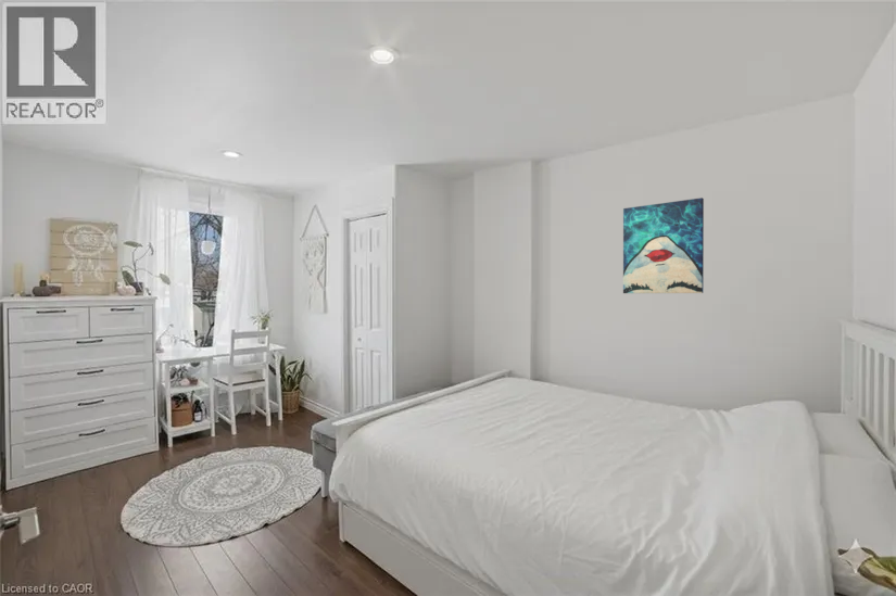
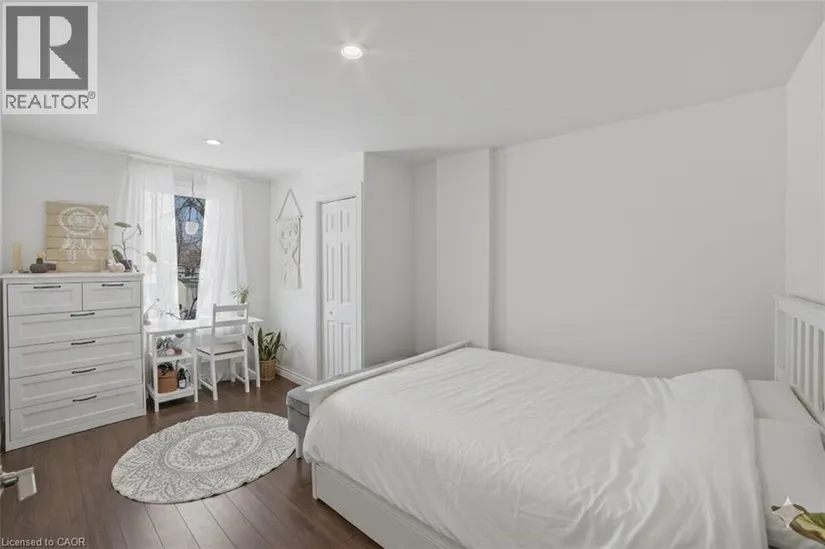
- wall art [622,196,705,294]
